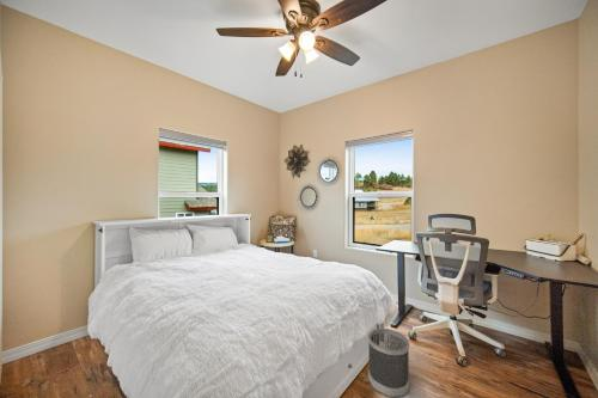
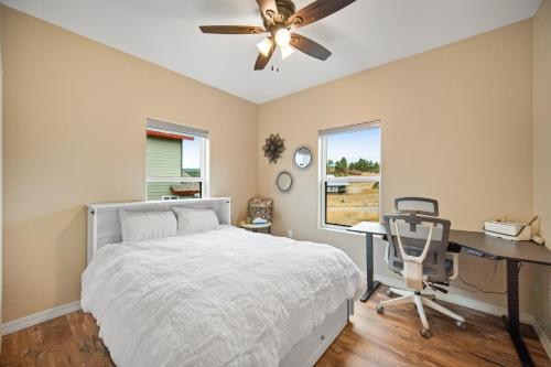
- wastebasket [367,327,410,398]
